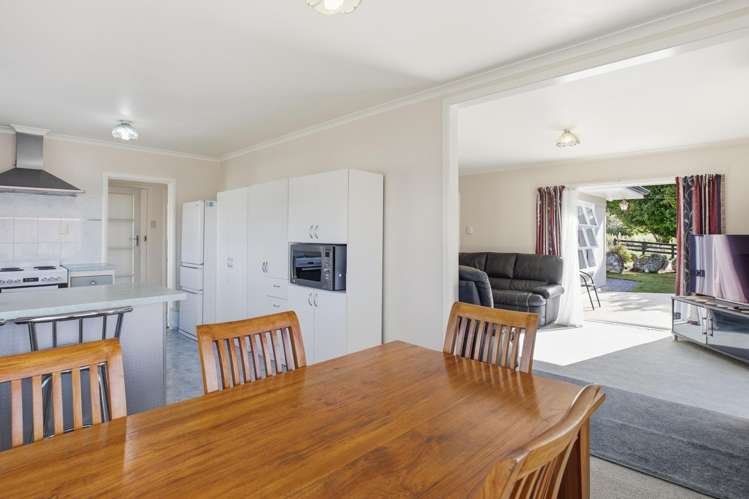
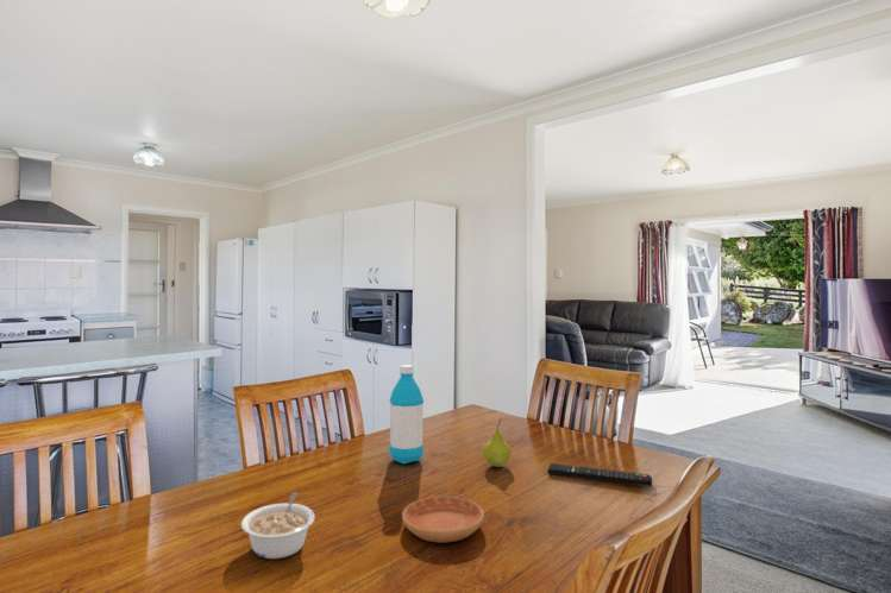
+ fruit [482,418,512,468]
+ remote control [547,462,653,487]
+ water bottle [388,364,425,465]
+ legume [240,491,316,560]
+ saucer [401,496,485,544]
